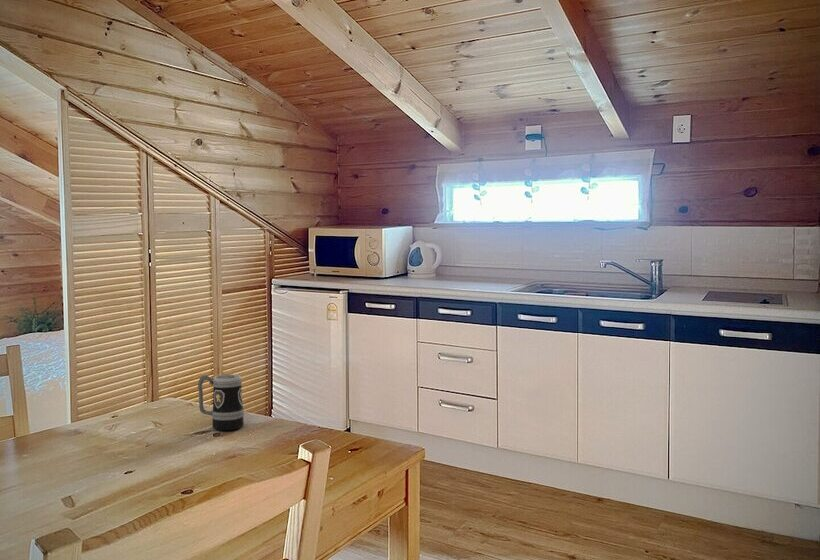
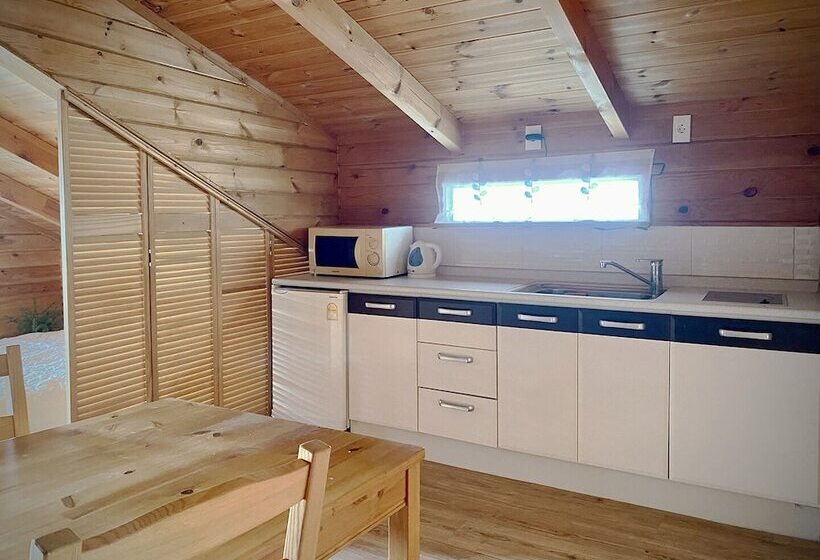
- mug [197,374,245,431]
